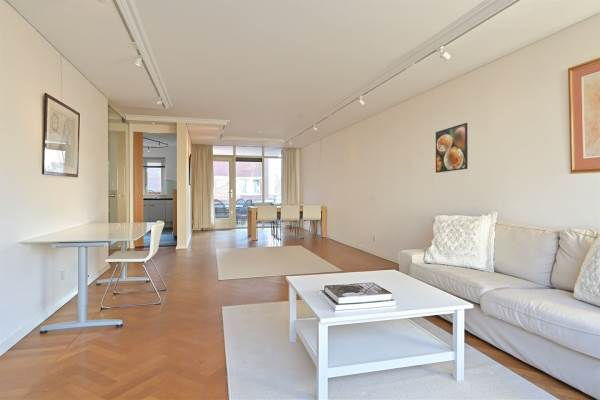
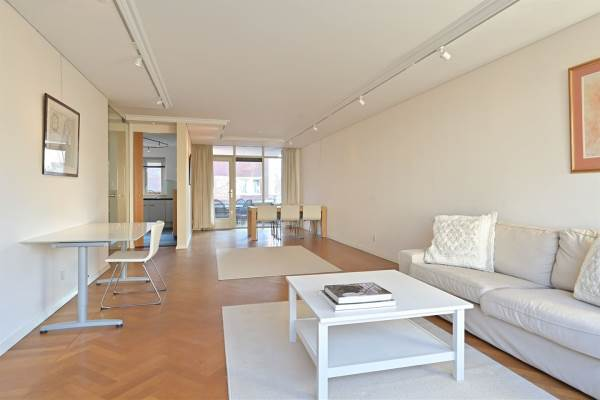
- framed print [435,122,469,174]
